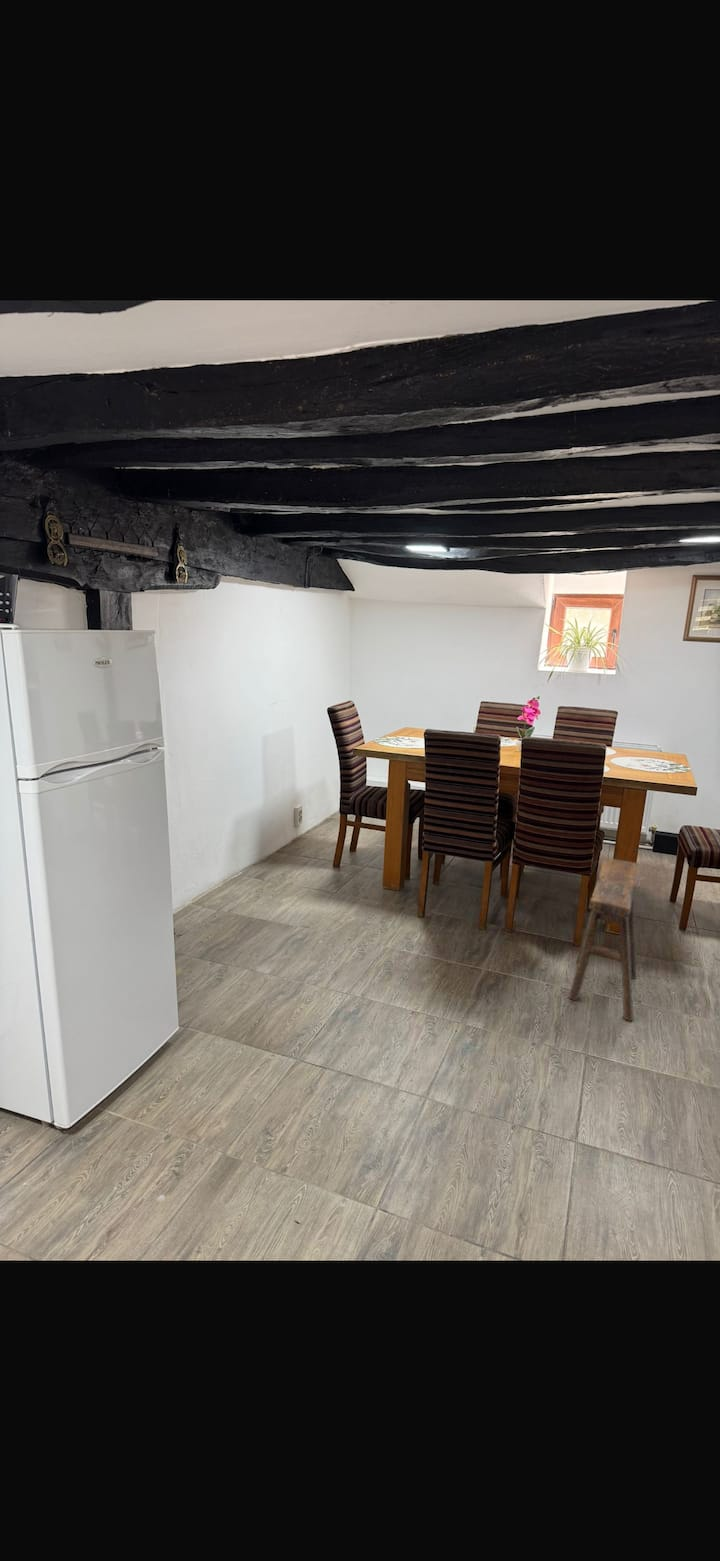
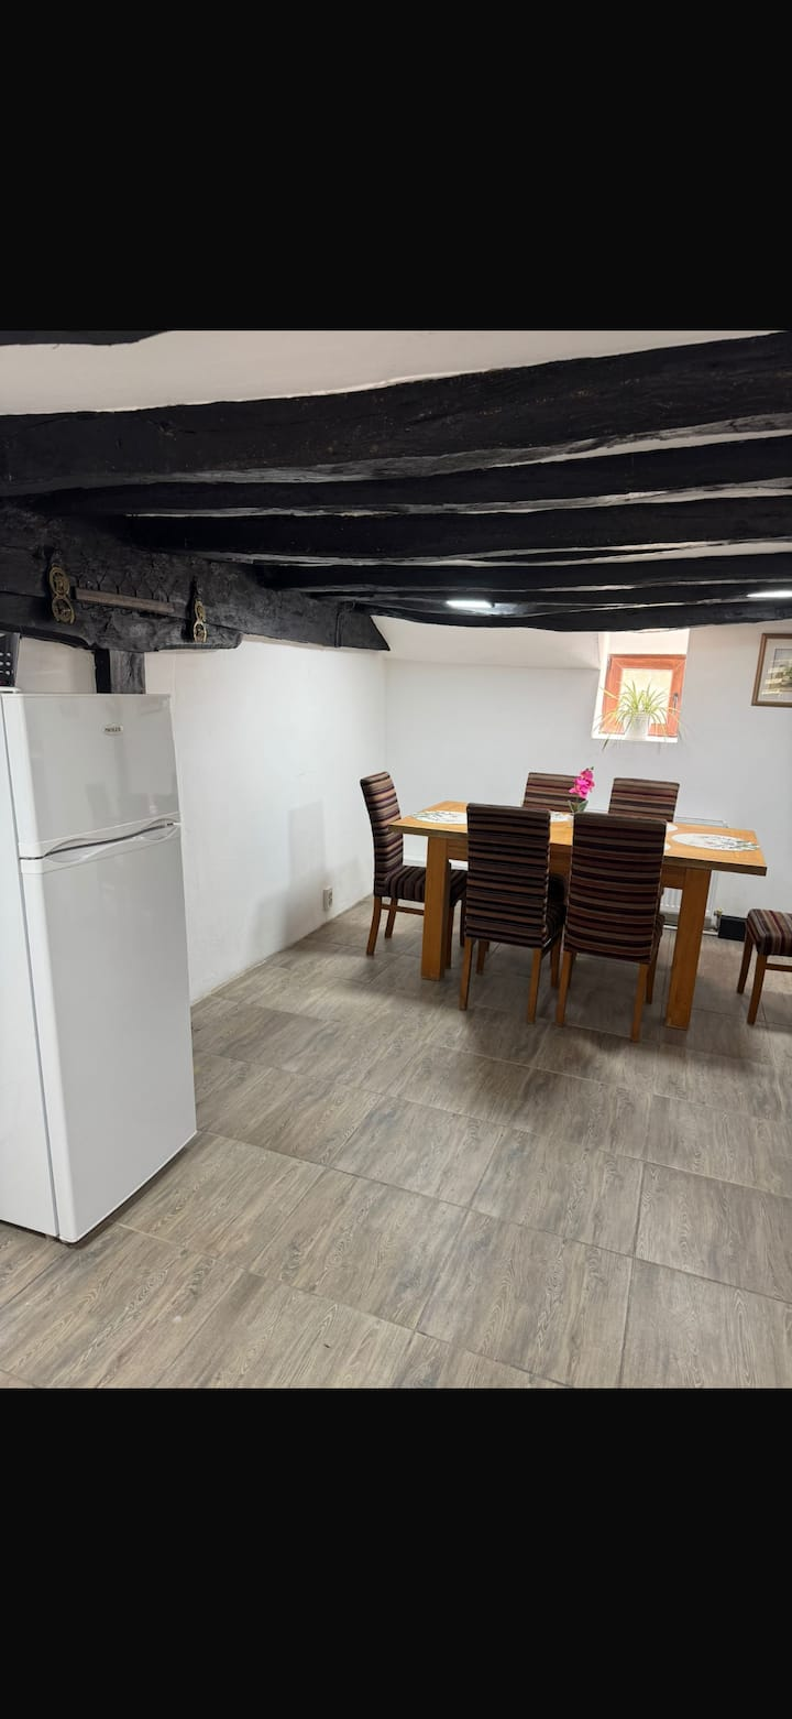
- stool [568,858,638,1022]
